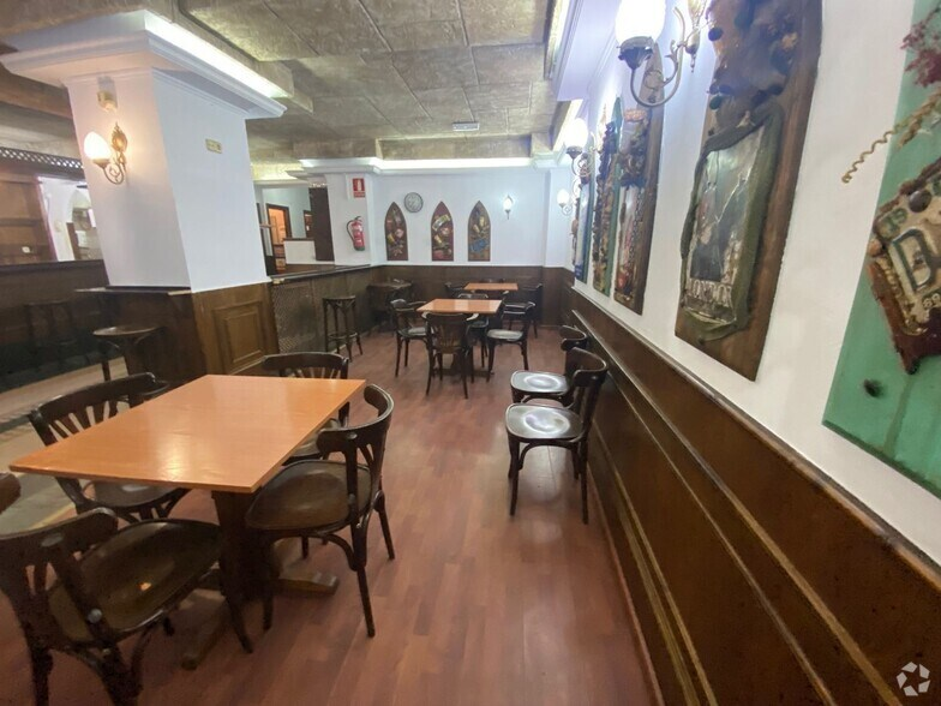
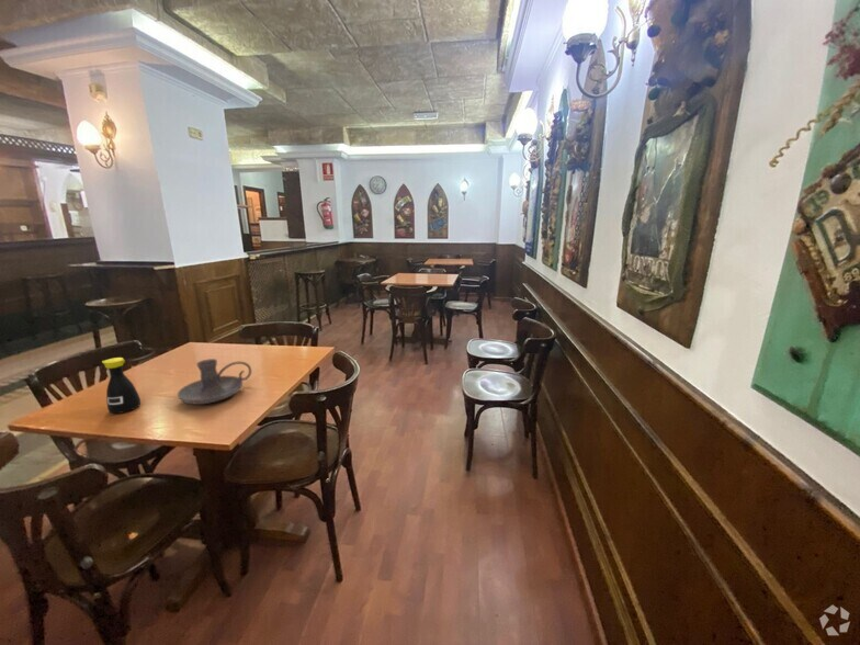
+ bottle [101,357,142,415]
+ candle holder [177,358,252,406]
